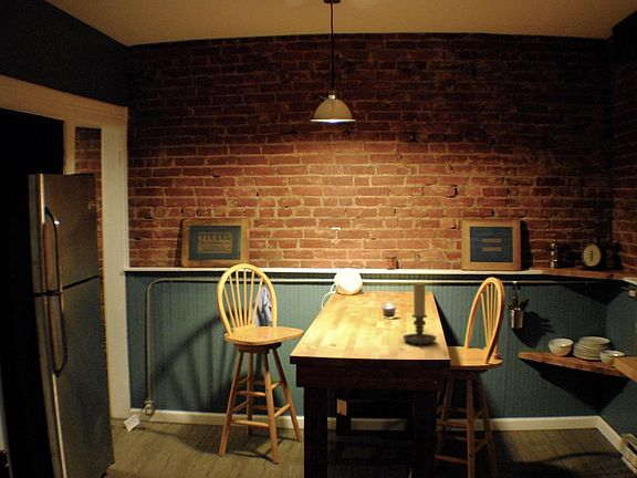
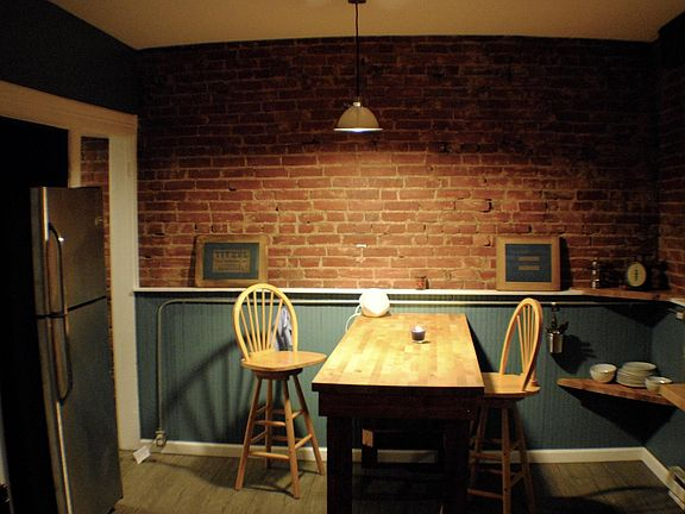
- candle holder [403,281,437,346]
